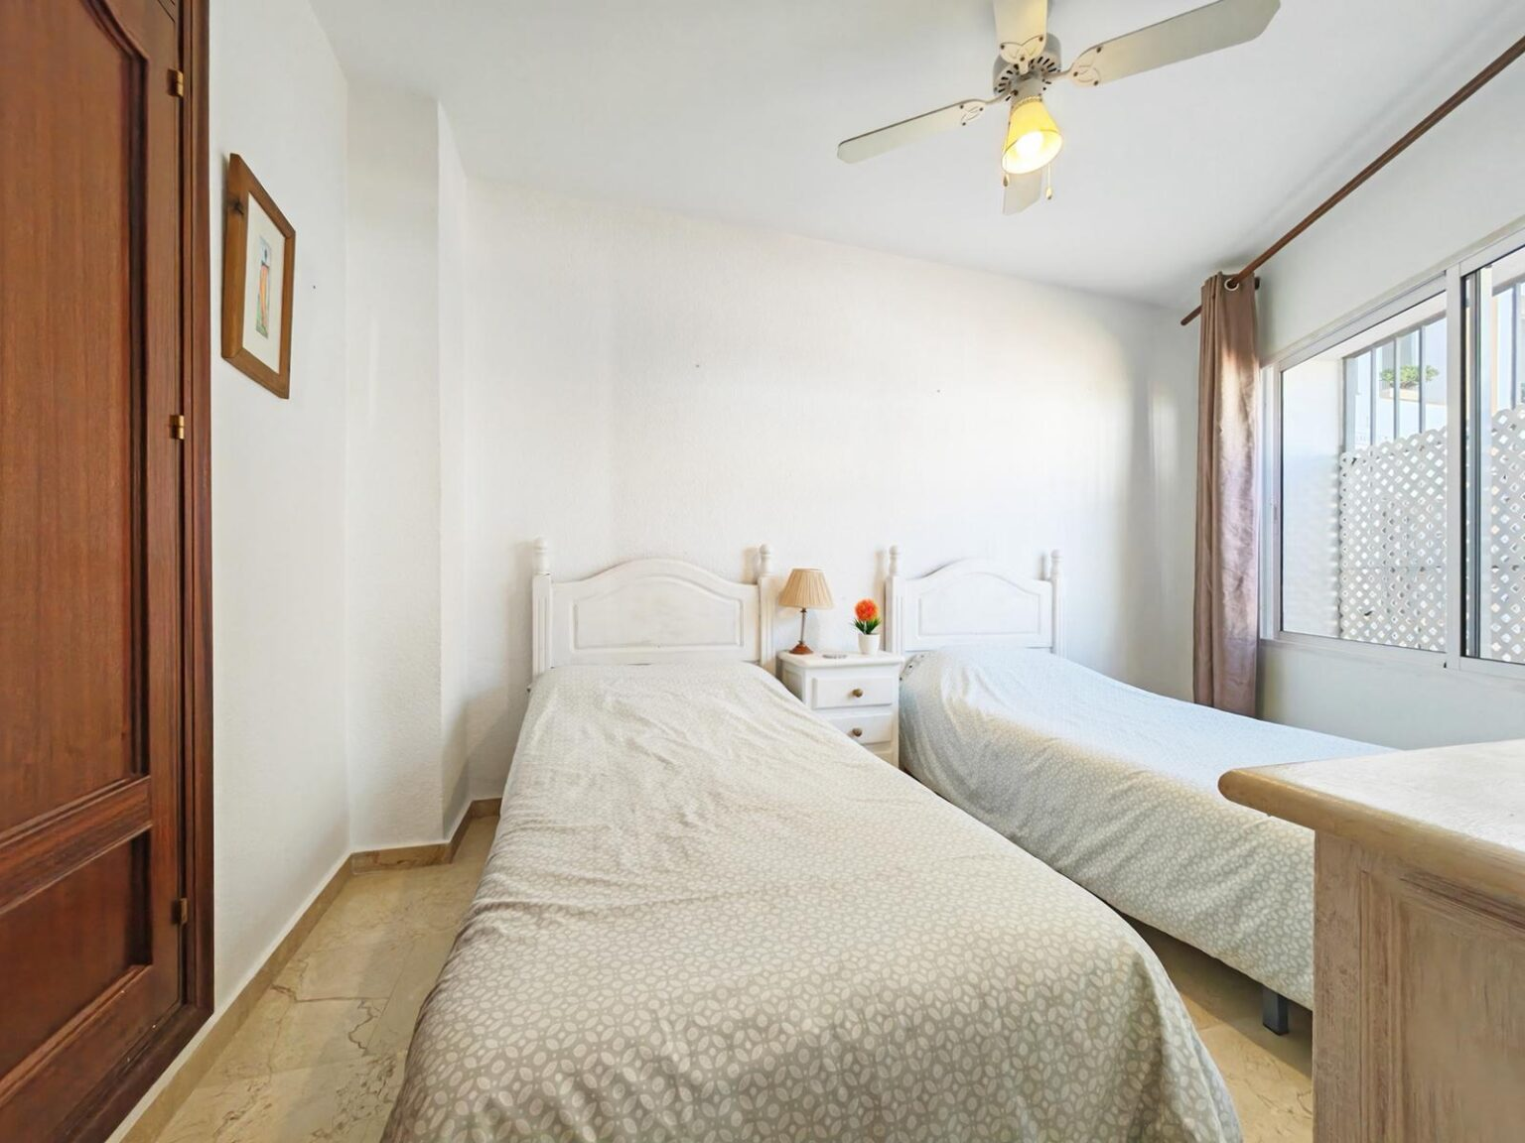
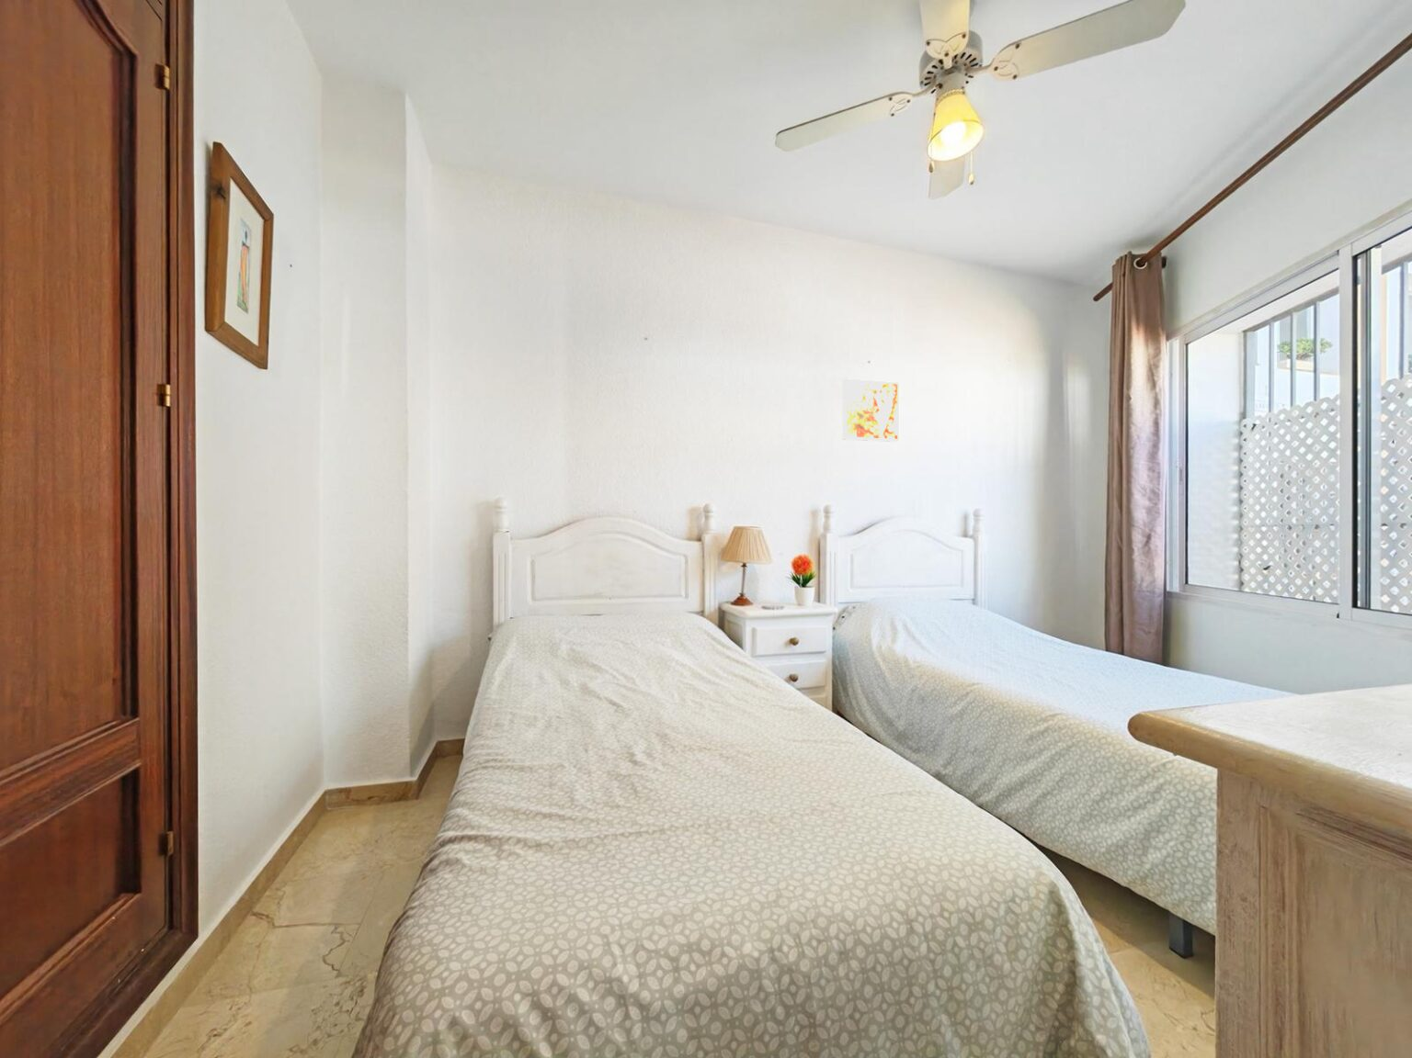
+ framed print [842,378,899,442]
